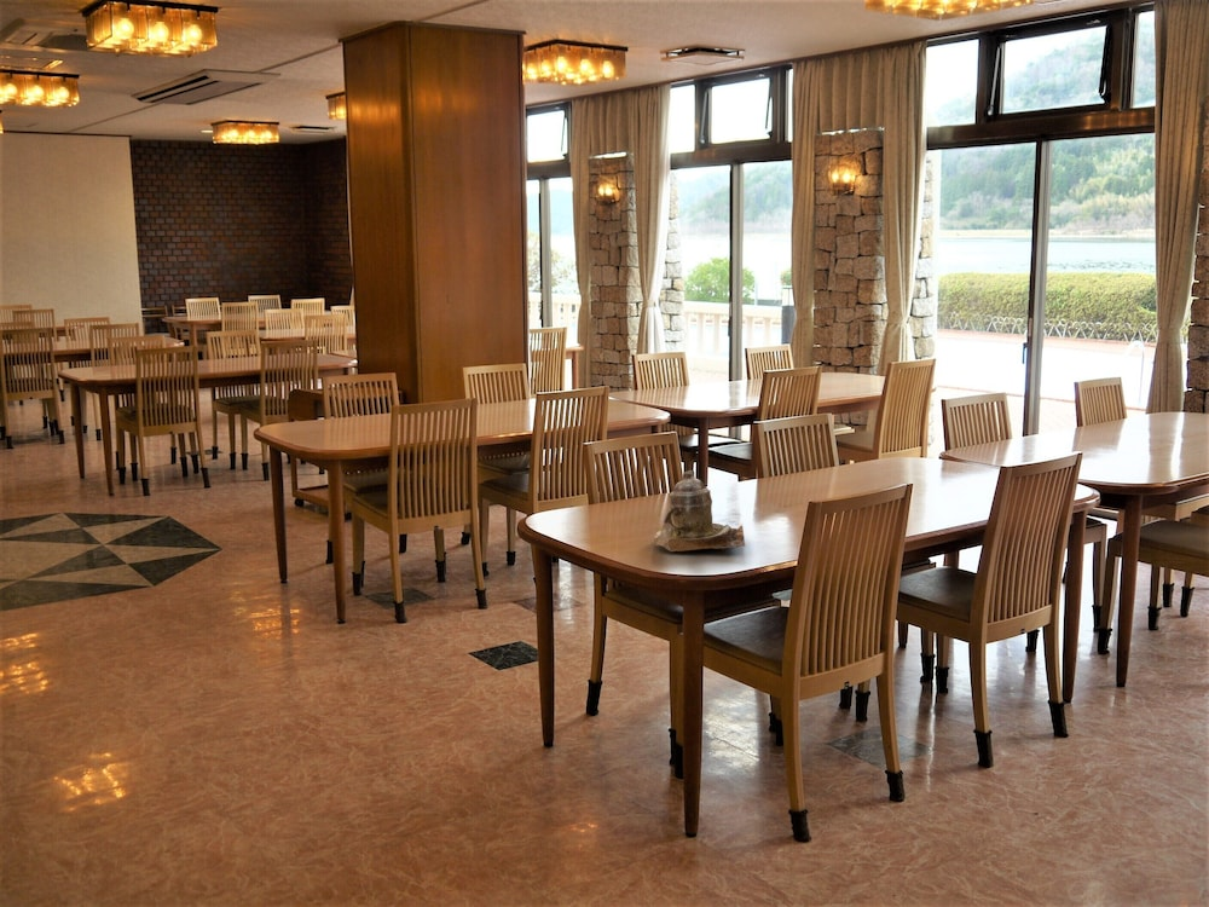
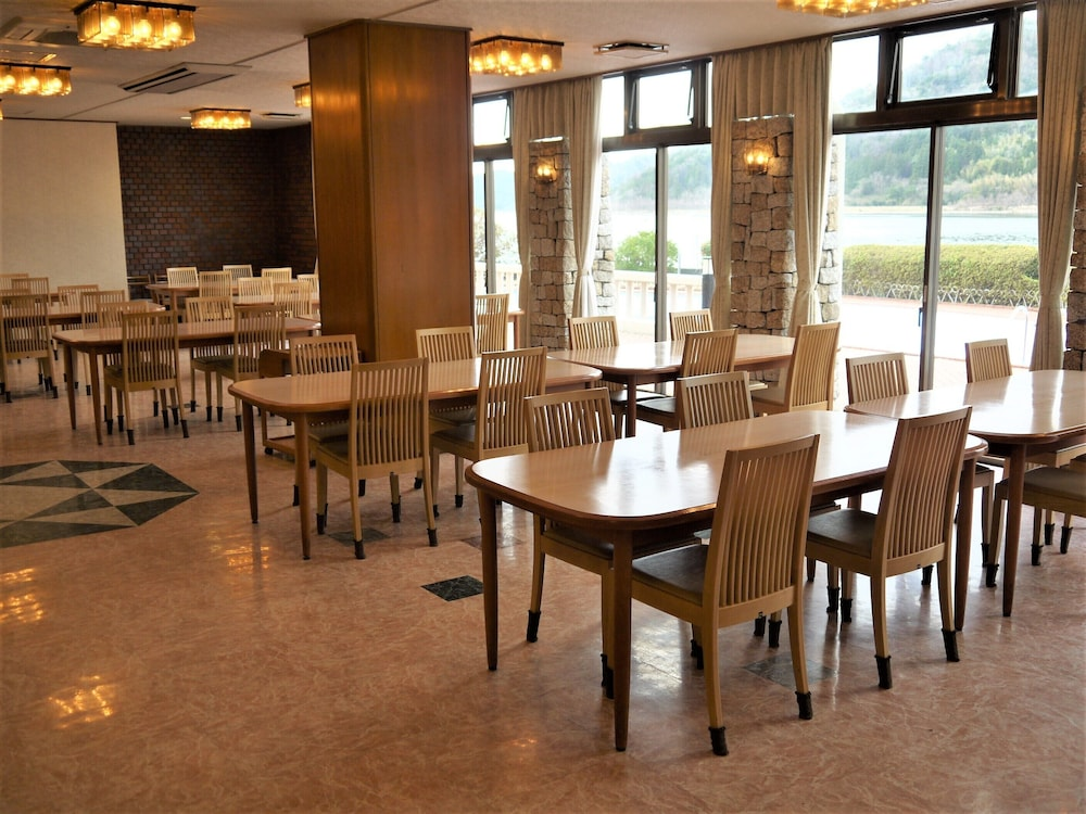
- teapot [653,469,746,553]
